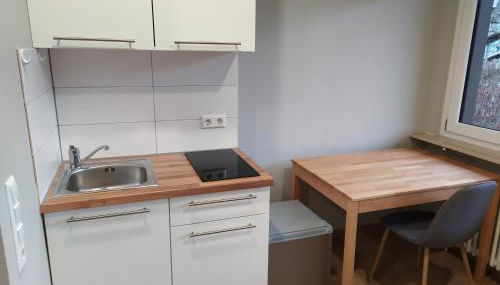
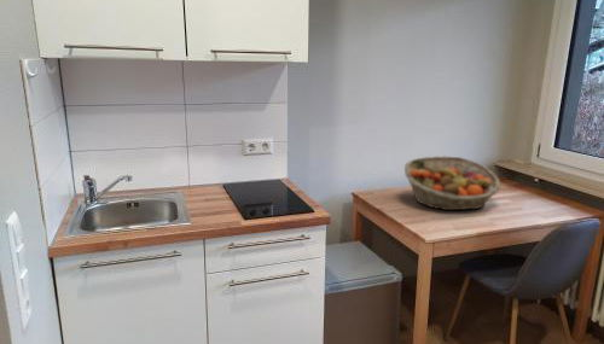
+ fruit basket [403,154,503,211]
